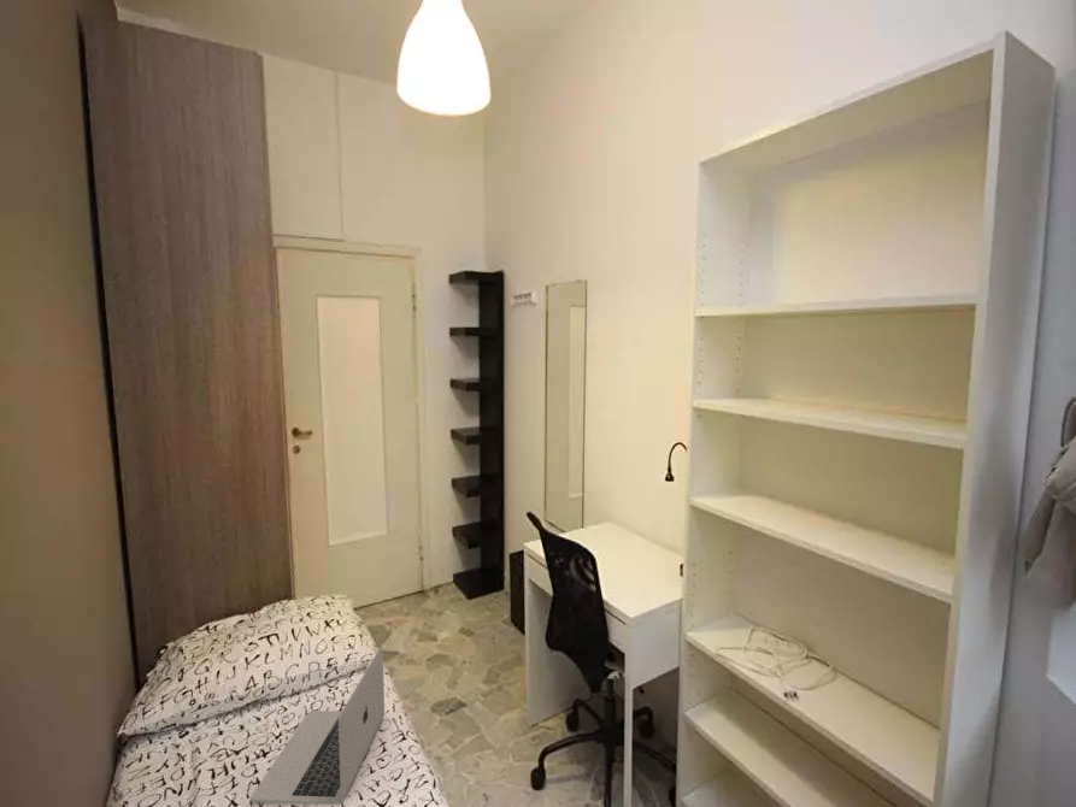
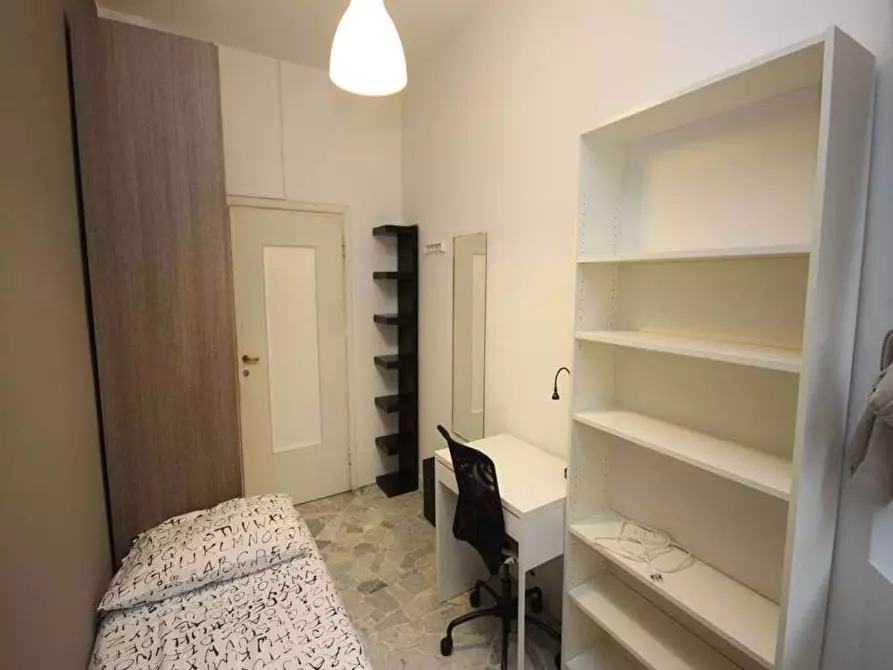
- laptop [249,644,386,806]
